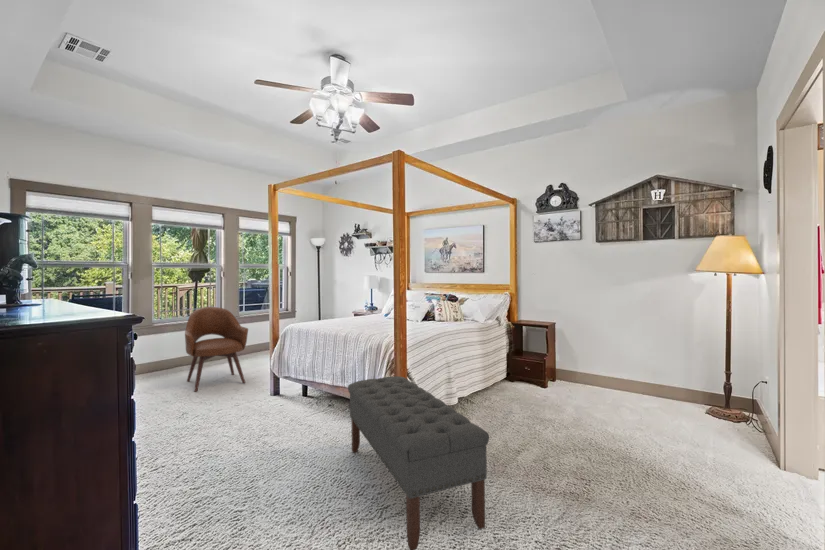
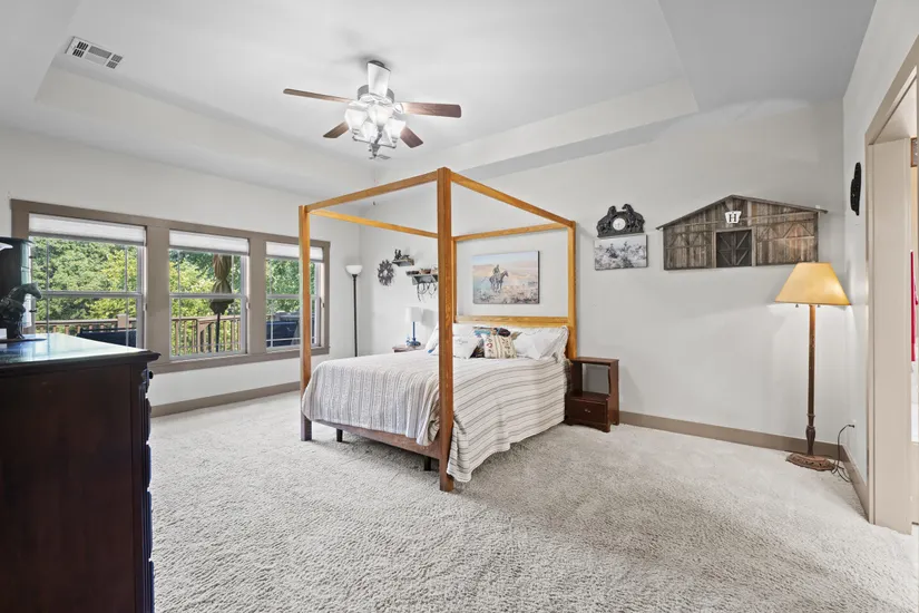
- chair [184,306,249,393]
- bench [347,375,490,550]
